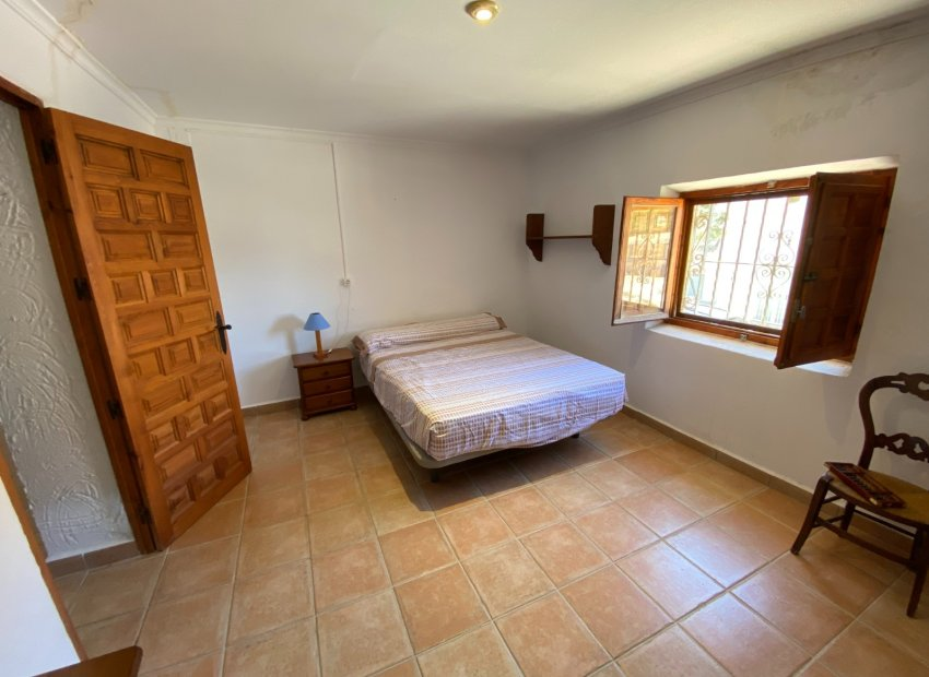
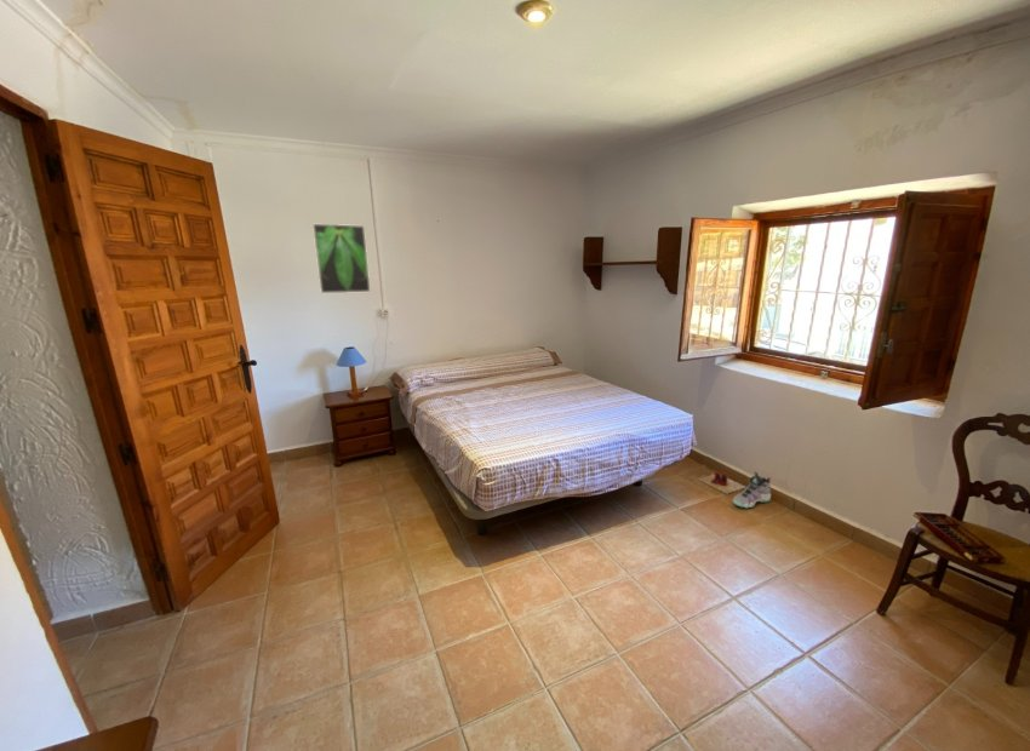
+ slippers [697,471,746,495]
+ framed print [311,223,372,294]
+ sneaker [732,470,772,509]
